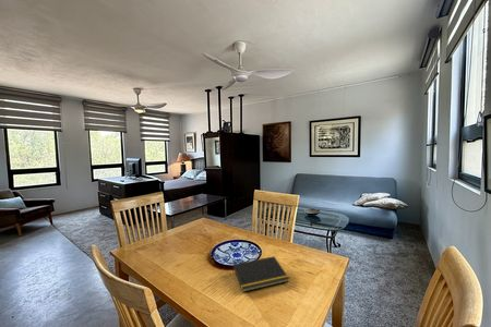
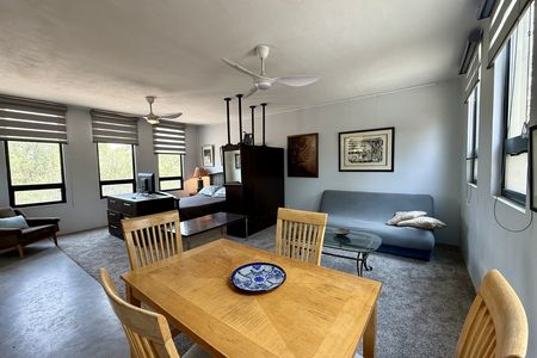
- notepad [231,255,290,293]
